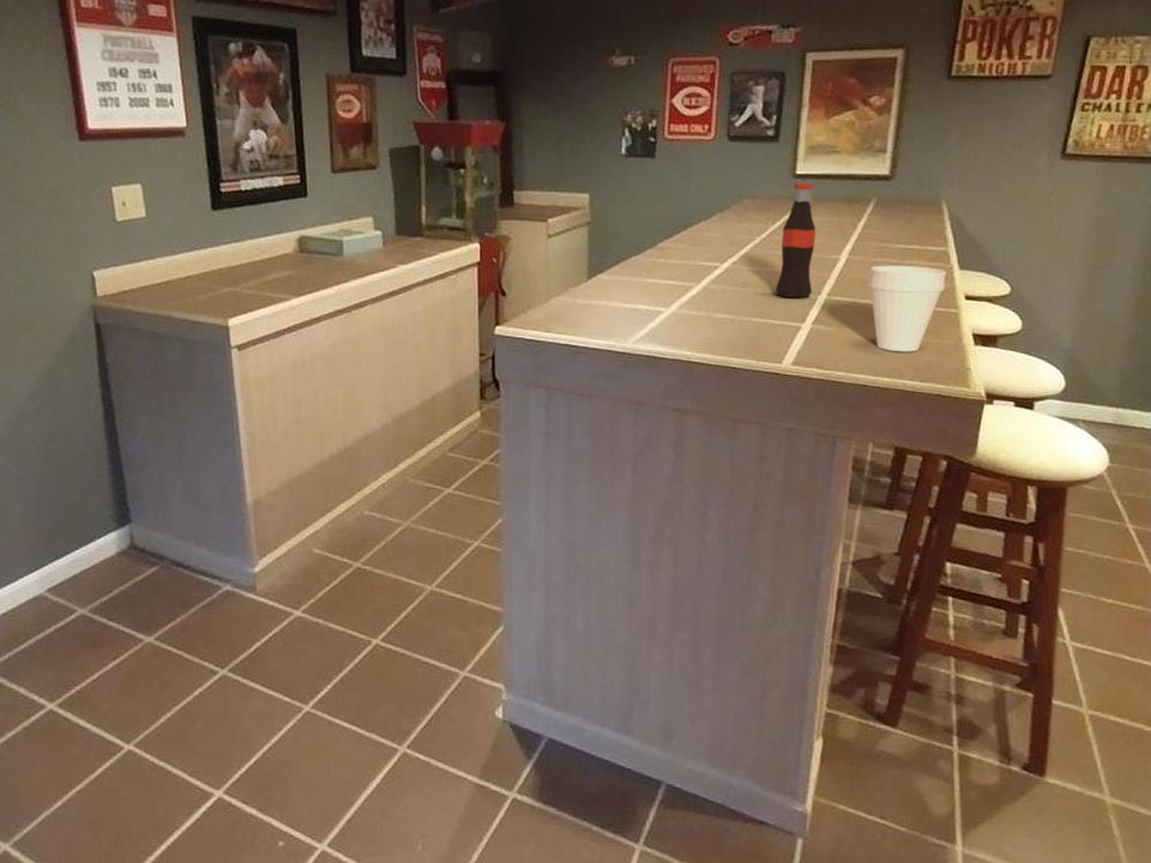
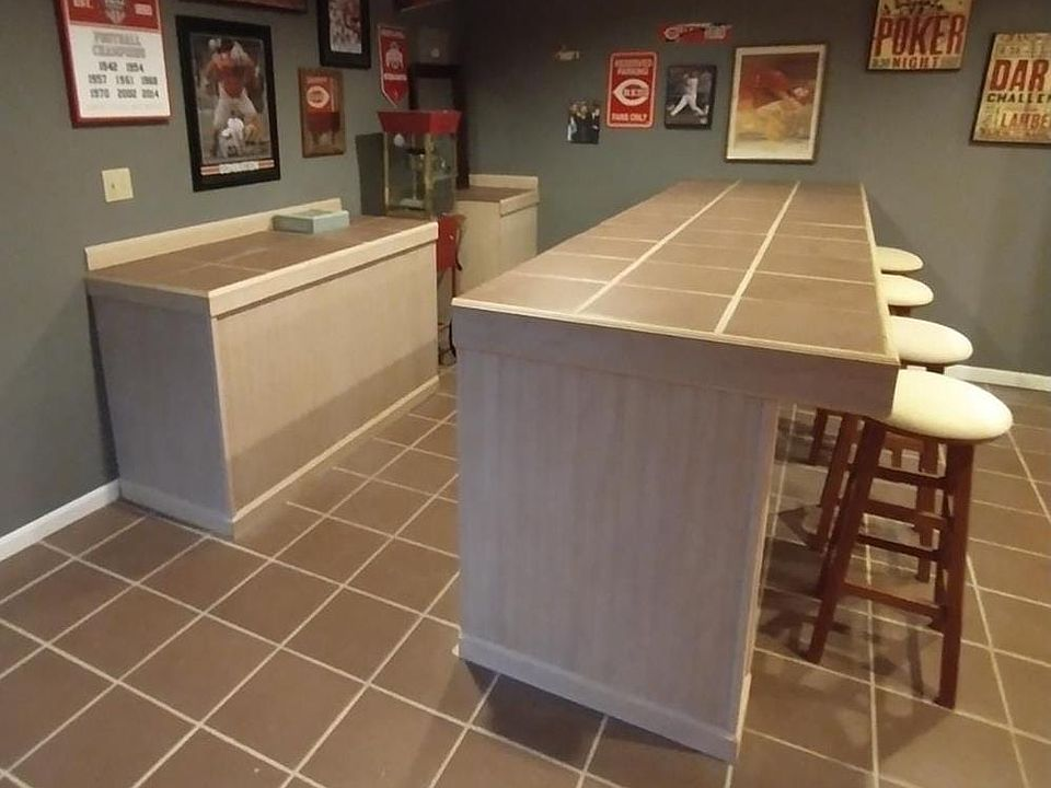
- bottle [775,182,816,298]
- cup [867,265,947,352]
